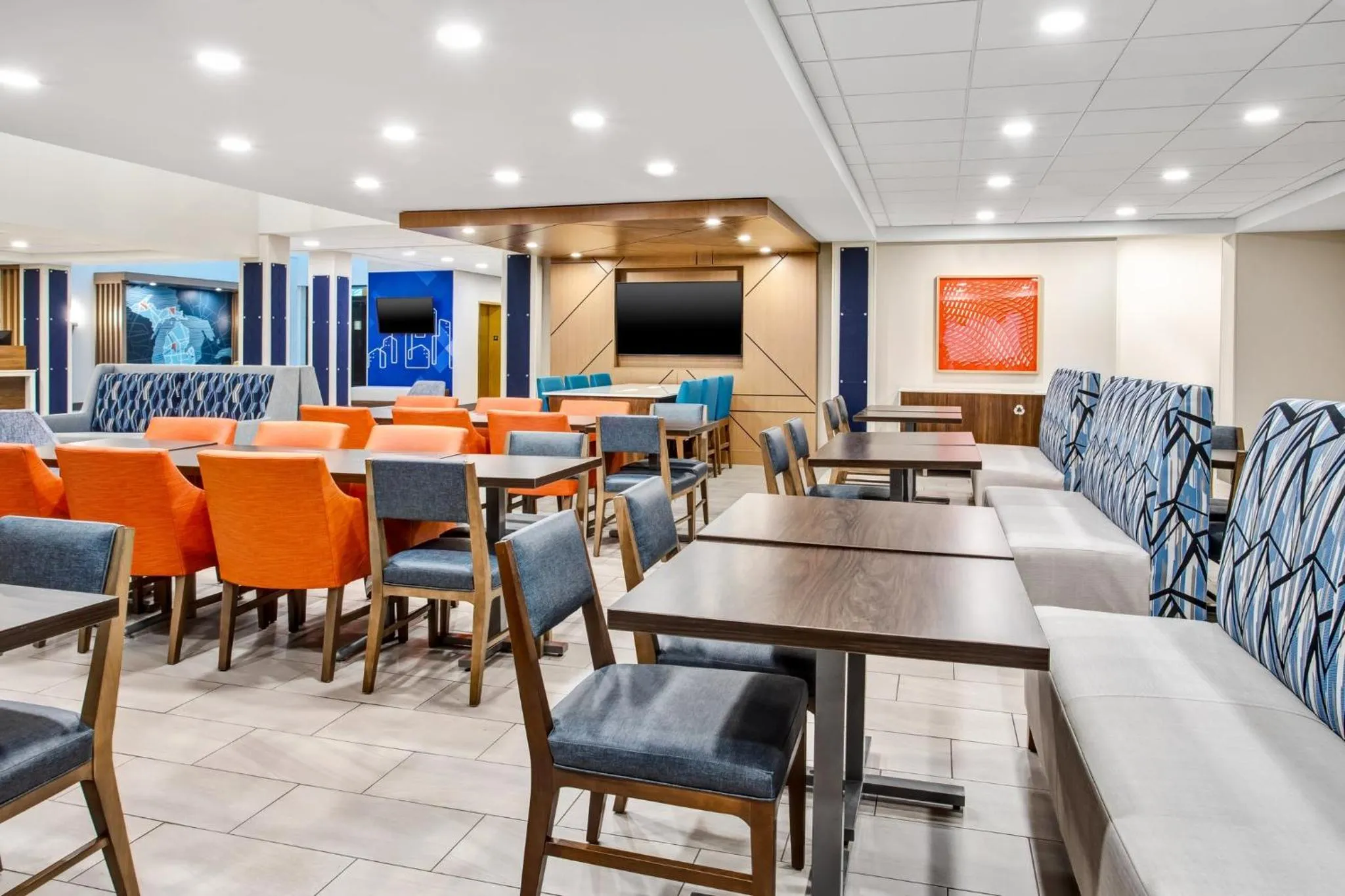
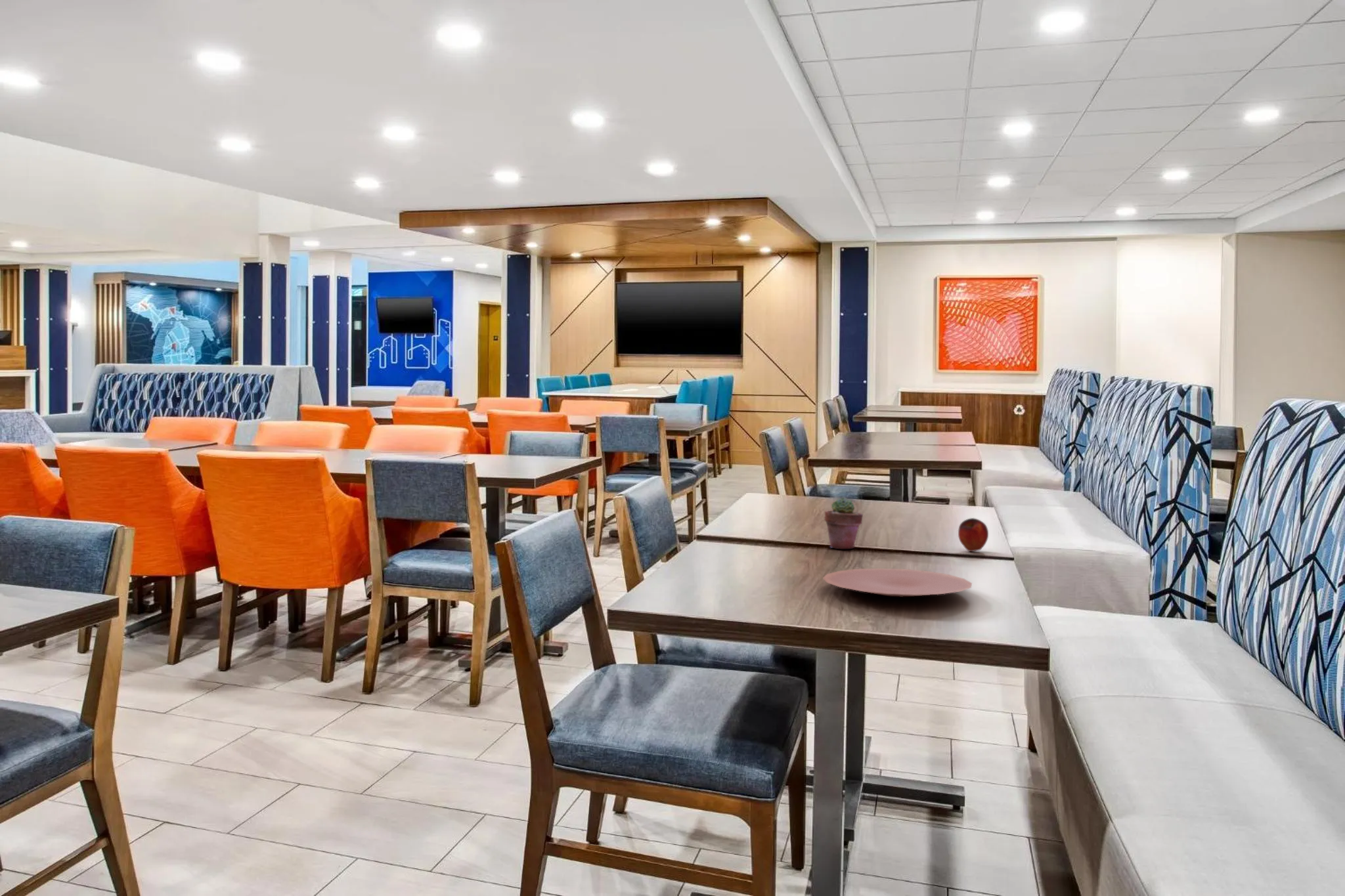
+ apple [958,517,989,552]
+ plate [822,568,973,598]
+ potted succulent [824,497,864,549]
